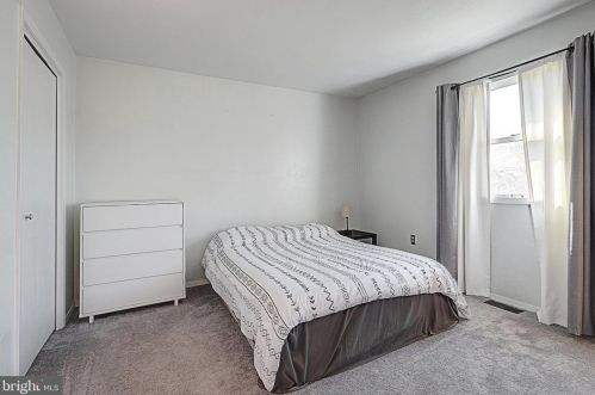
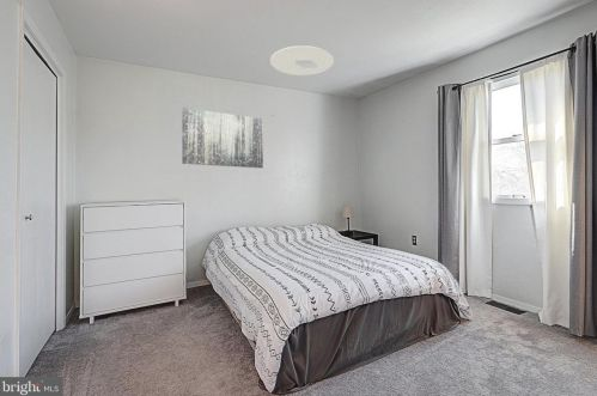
+ ceiling light [269,44,335,77]
+ wall art [181,106,264,169]
